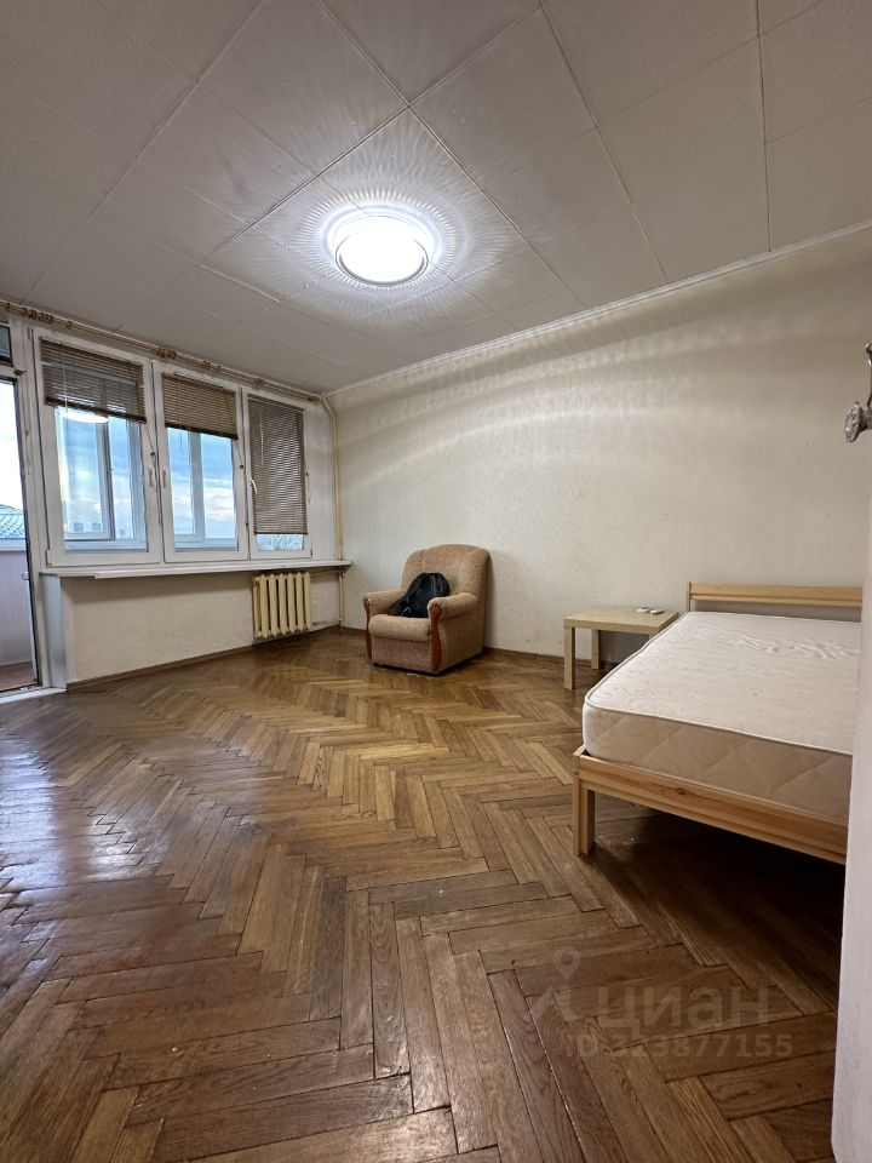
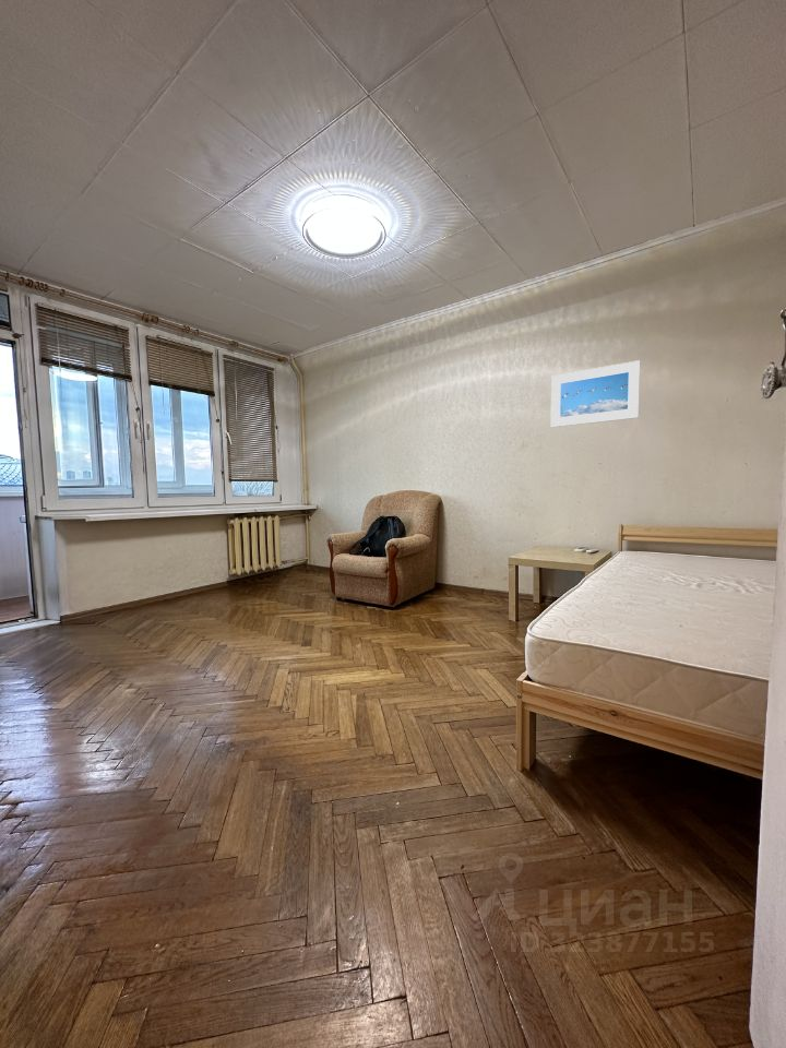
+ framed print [550,359,641,428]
